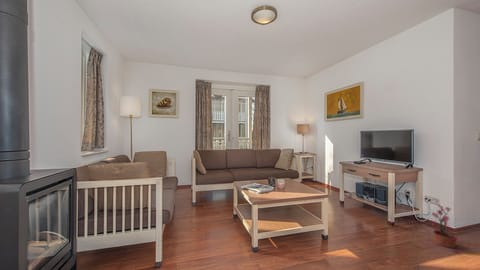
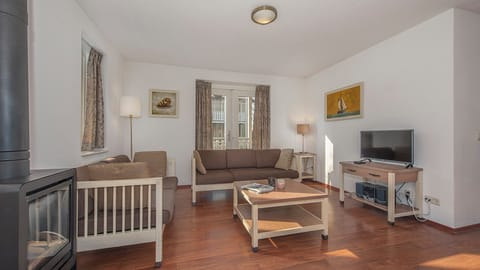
- potted plant [429,204,458,254]
